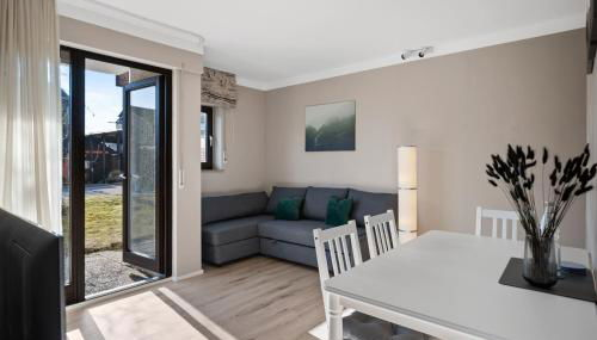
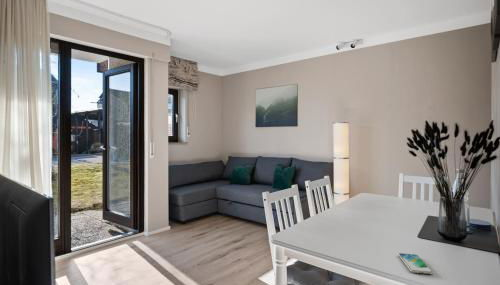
+ smartphone [398,252,434,275]
